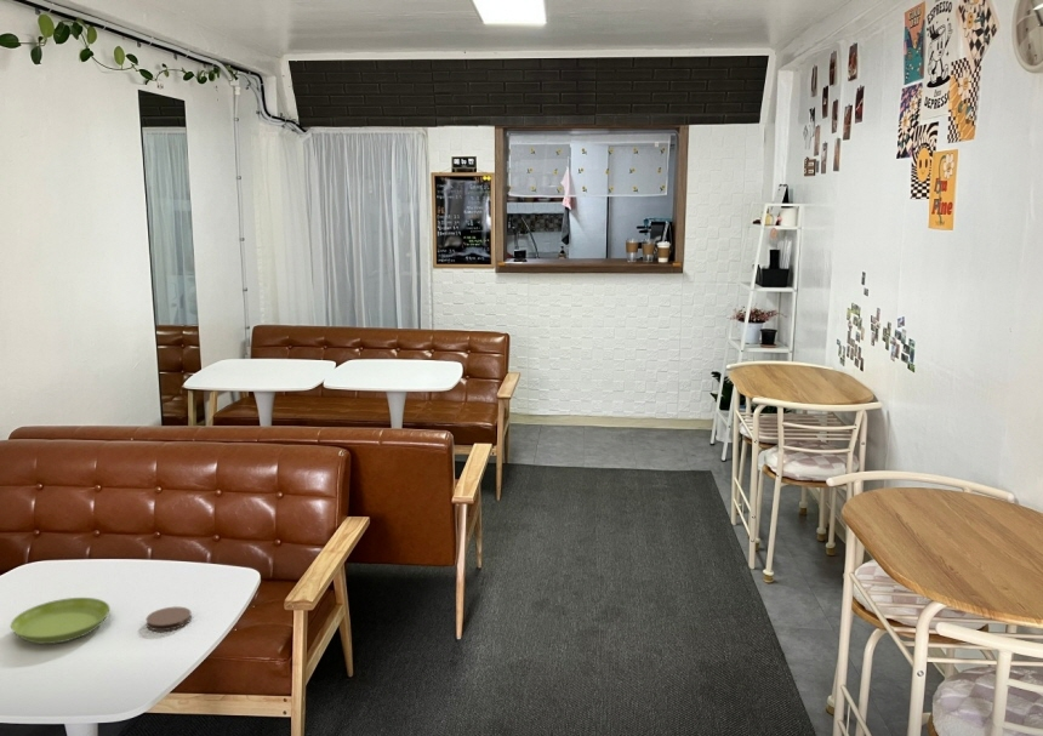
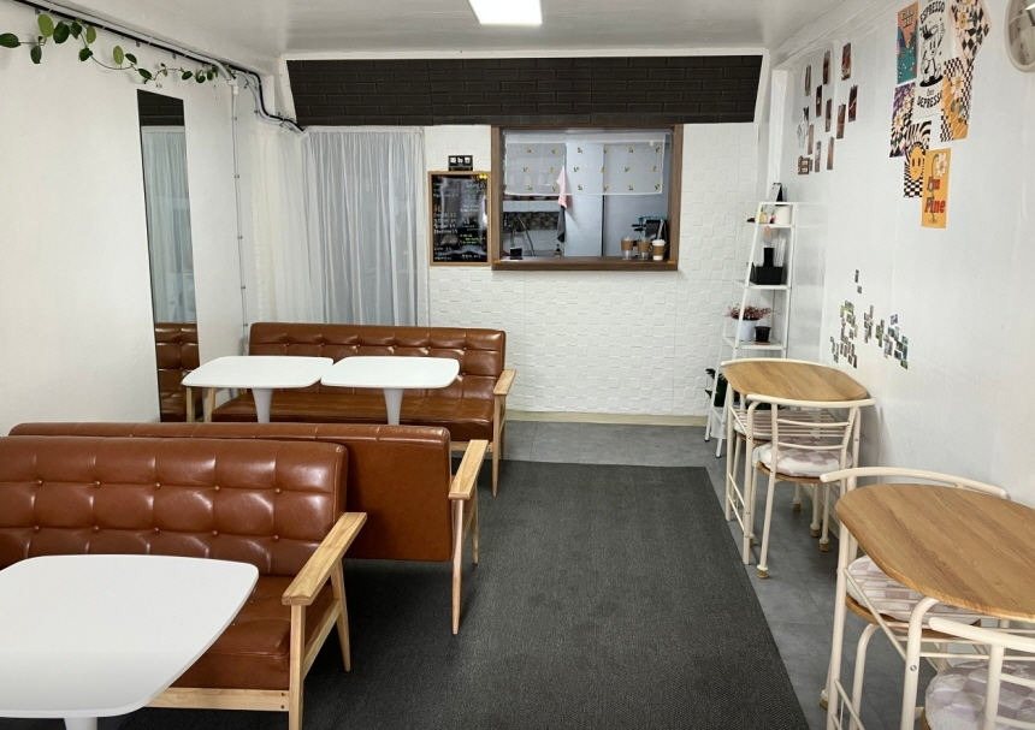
- saucer [10,597,112,645]
- coaster [146,605,193,632]
